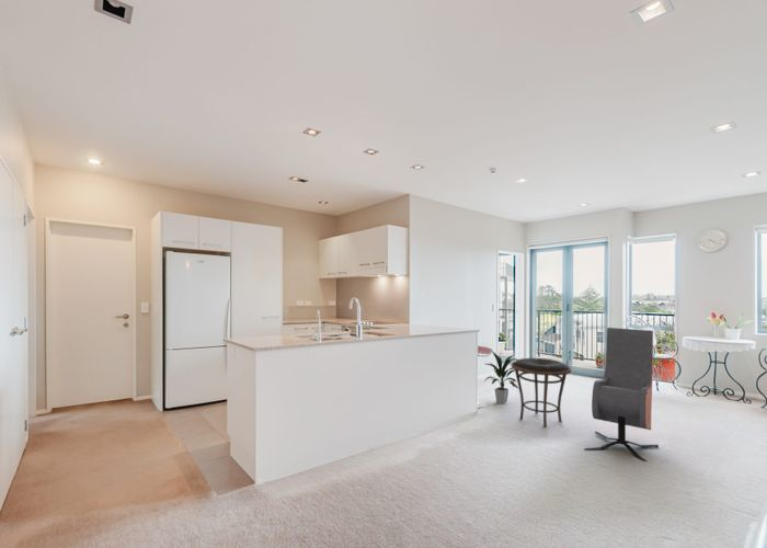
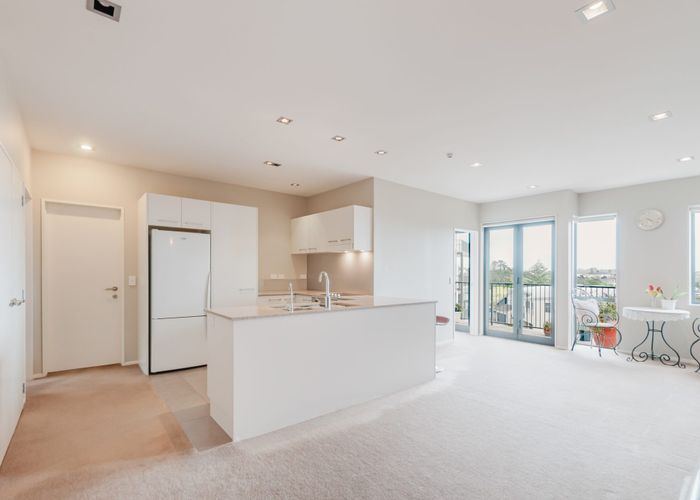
- armchair [583,327,660,463]
- indoor plant [483,350,519,406]
- side table [511,357,572,429]
